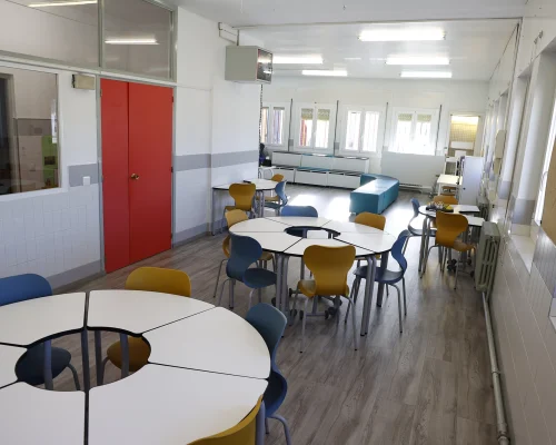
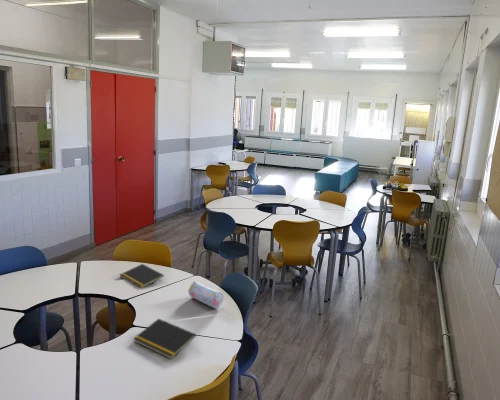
+ notepad [132,318,197,360]
+ pencil case [187,280,224,309]
+ notepad [119,263,165,289]
